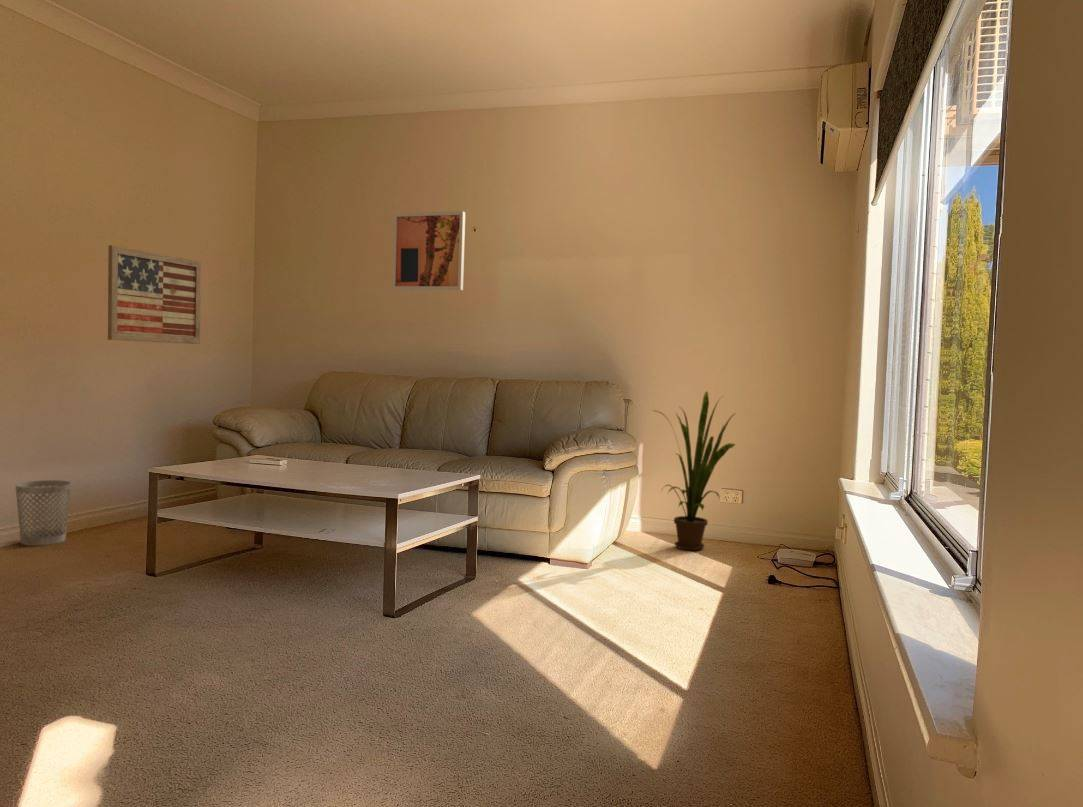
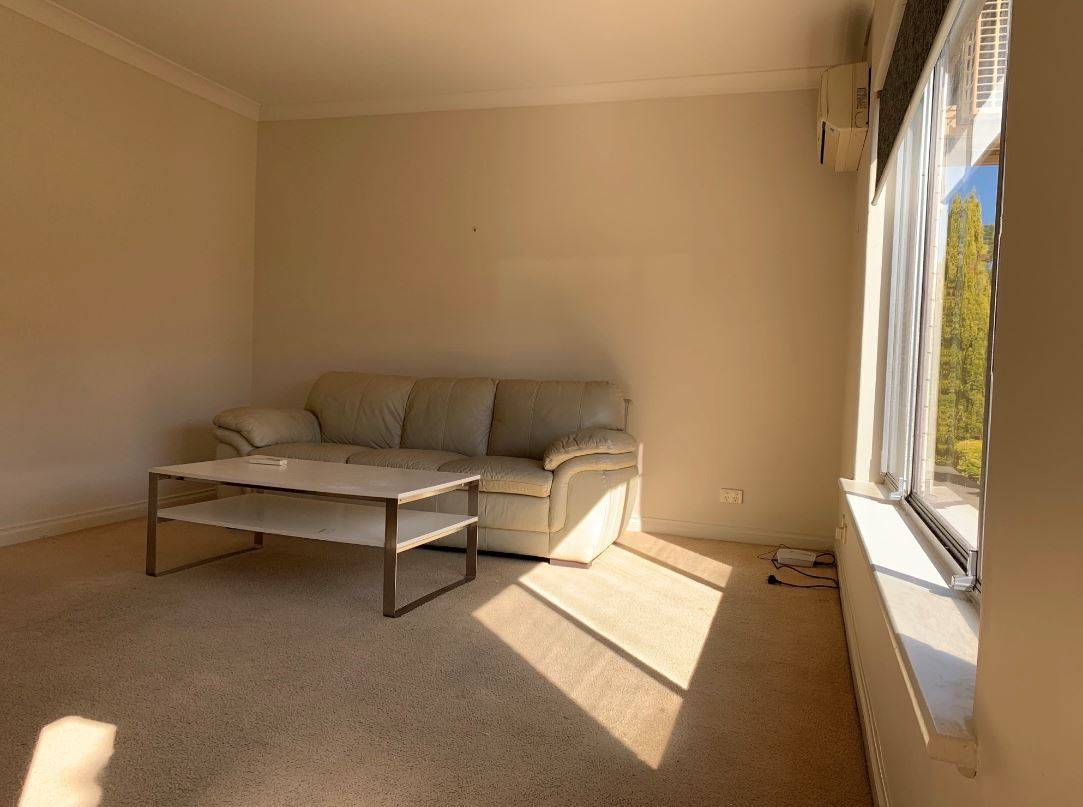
- wall art [391,210,466,291]
- house plant [652,390,739,552]
- wastebasket [14,479,72,547]
- wall art [107,244,202,345]
